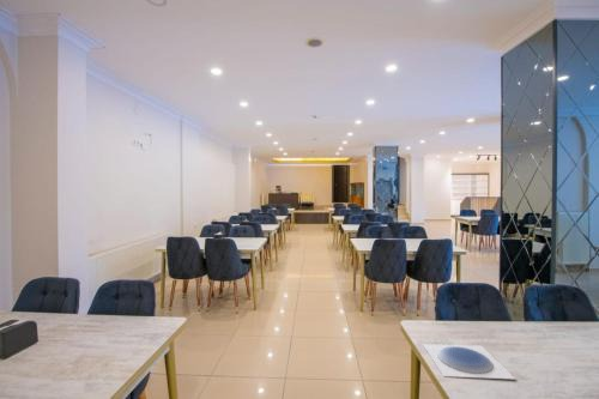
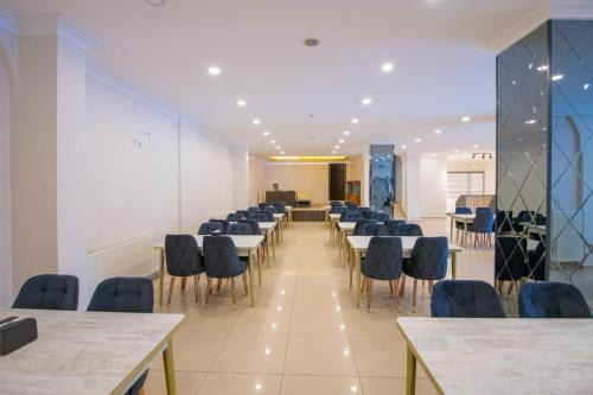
- plate [422,343,516,380]
